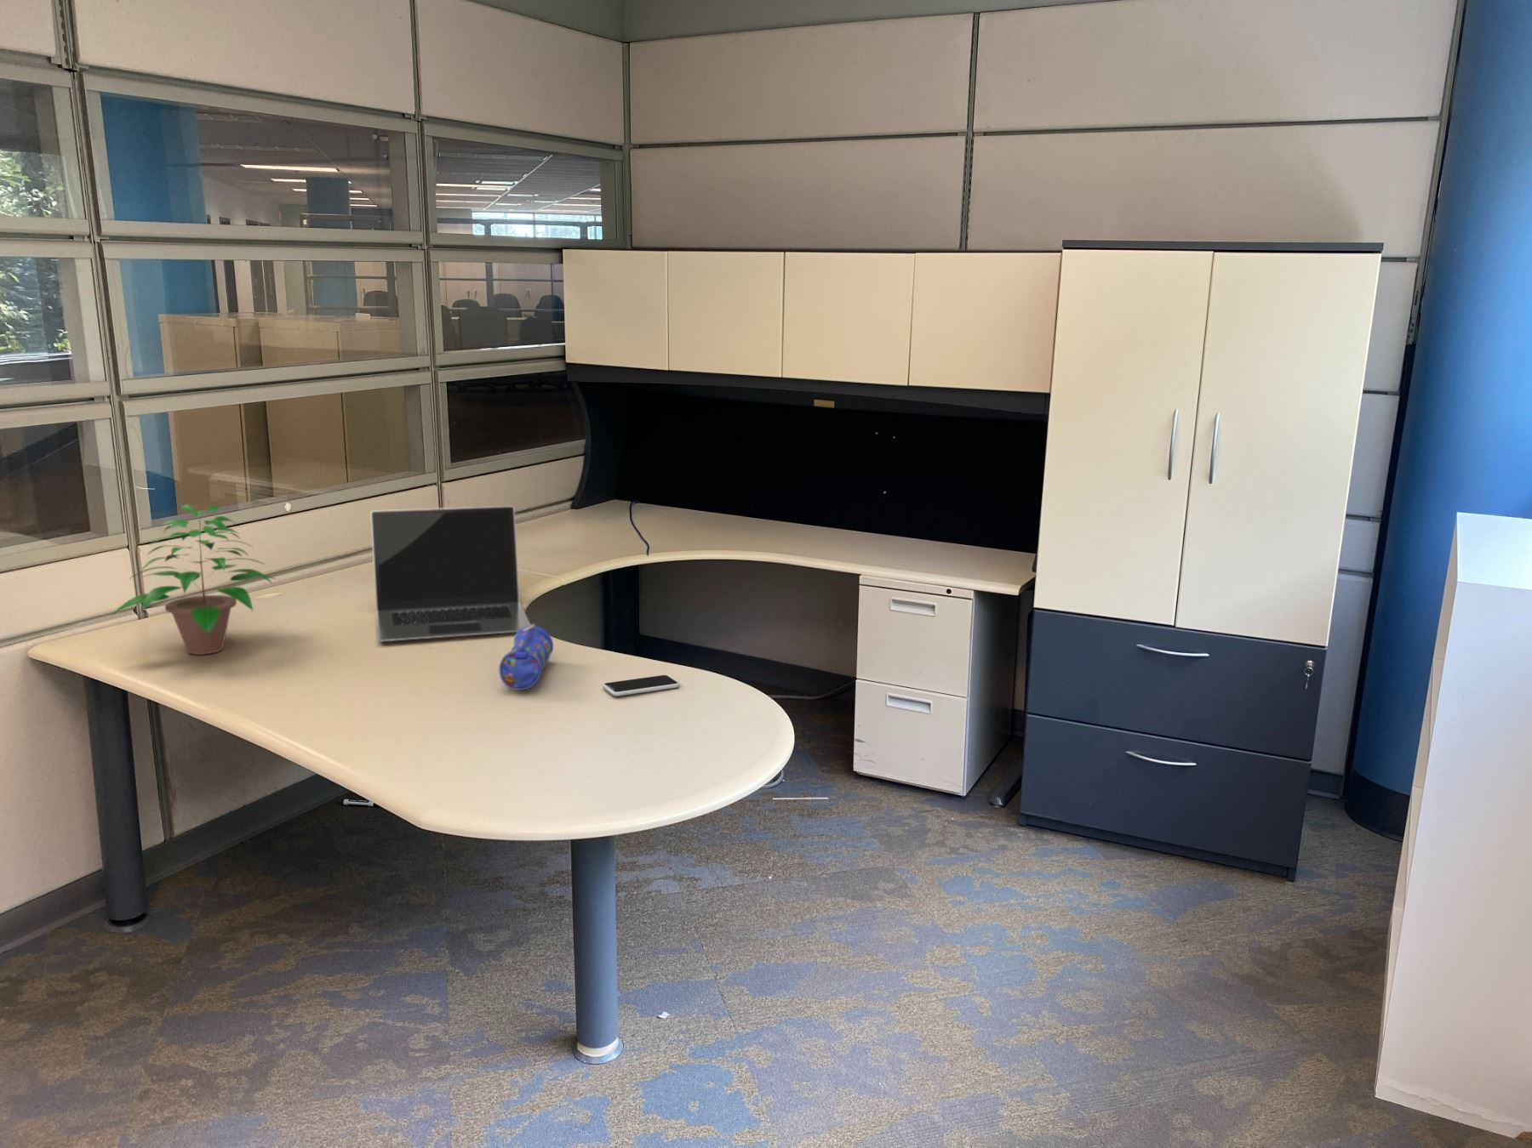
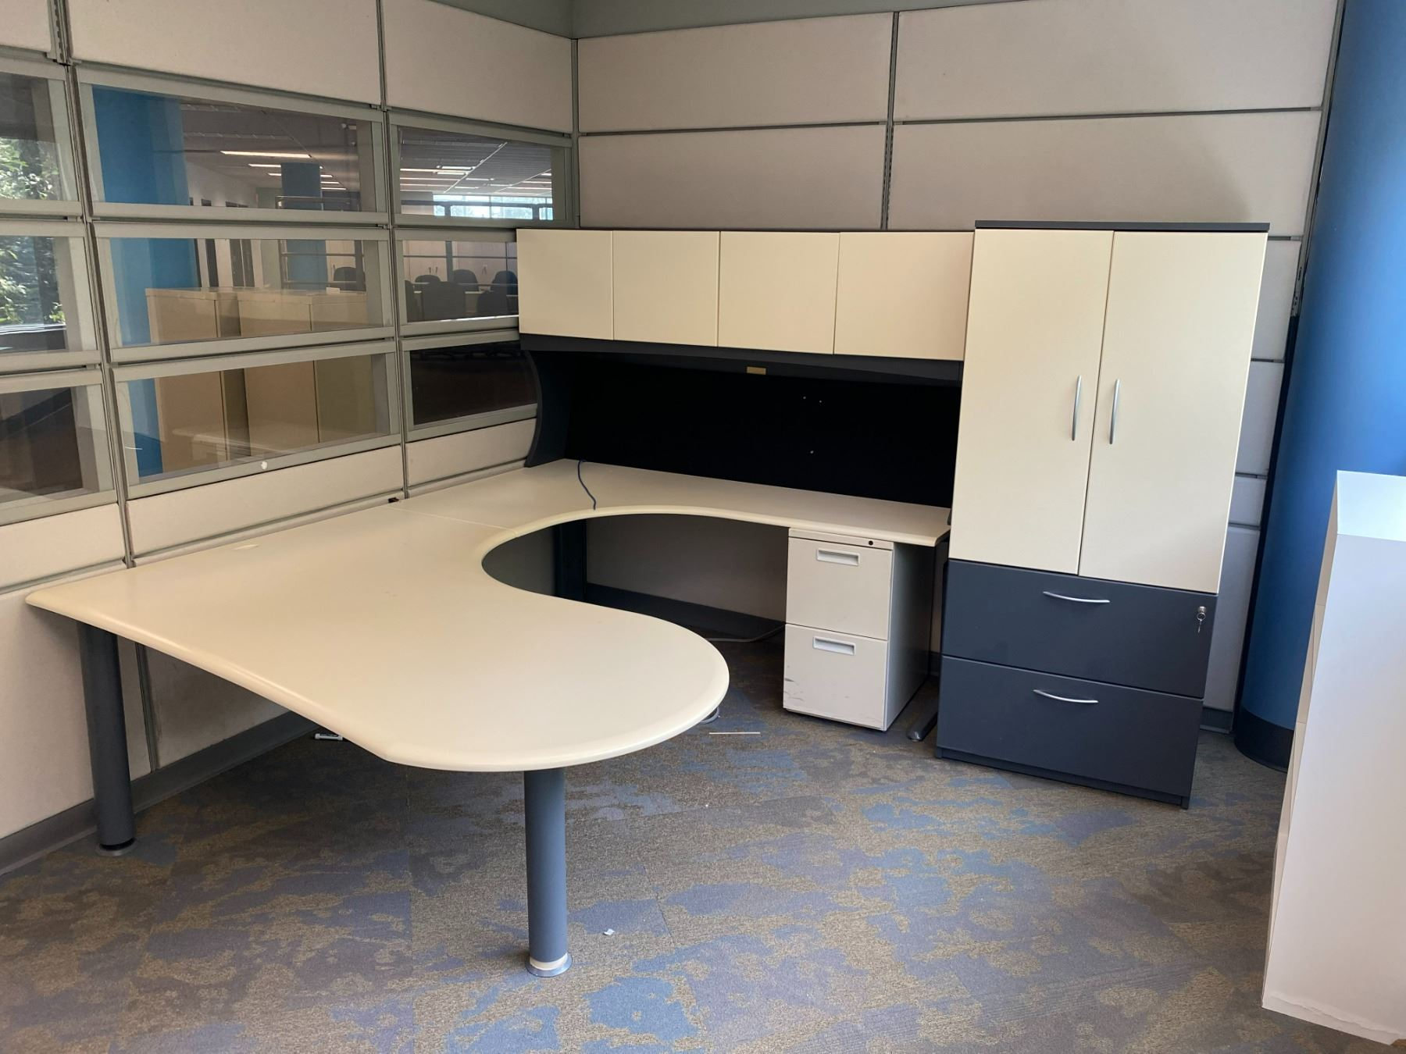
- potted plant [111,503,276,656]
- laptop [369,505,531,642]
- pencil case [498,622,554,691]
- smartphone [602,674,680,697]
